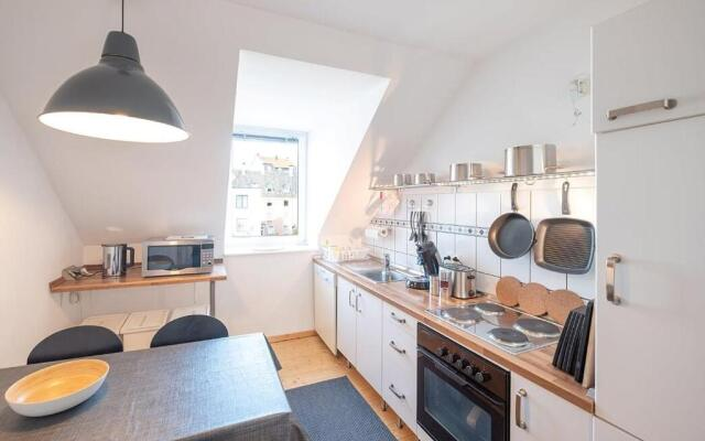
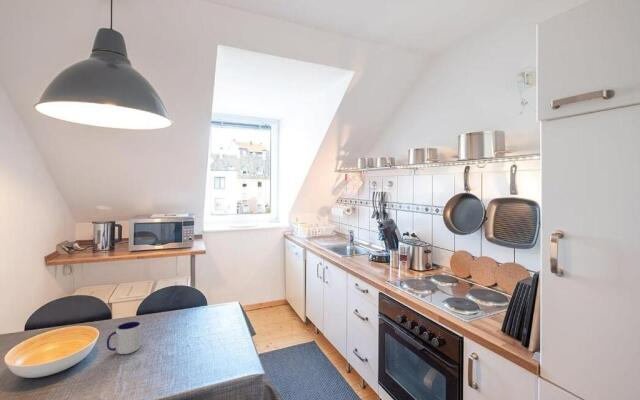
+ mug [106,321,141,355]
